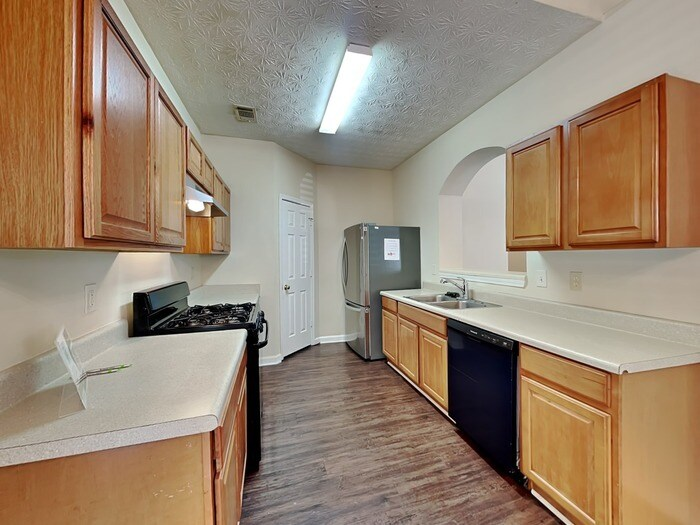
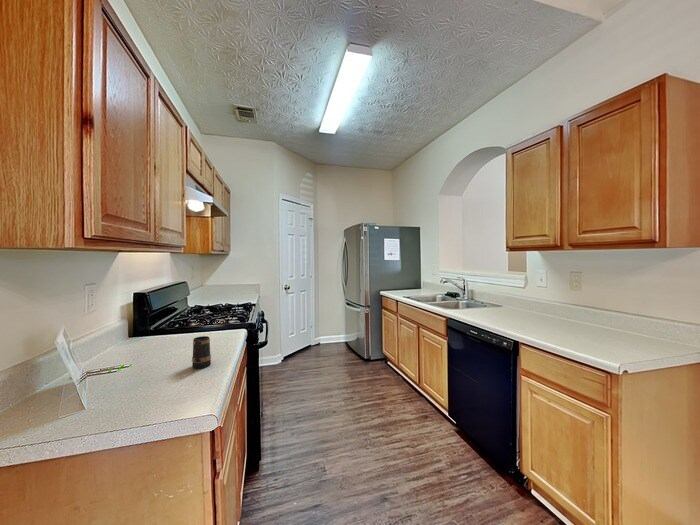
+ mug [191,335,212,369]
